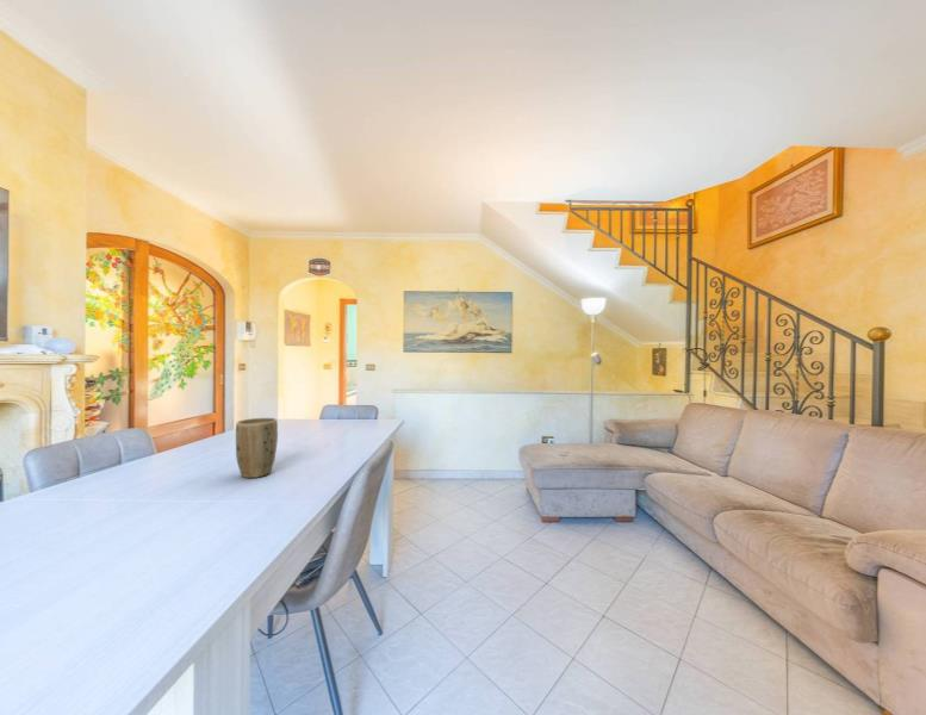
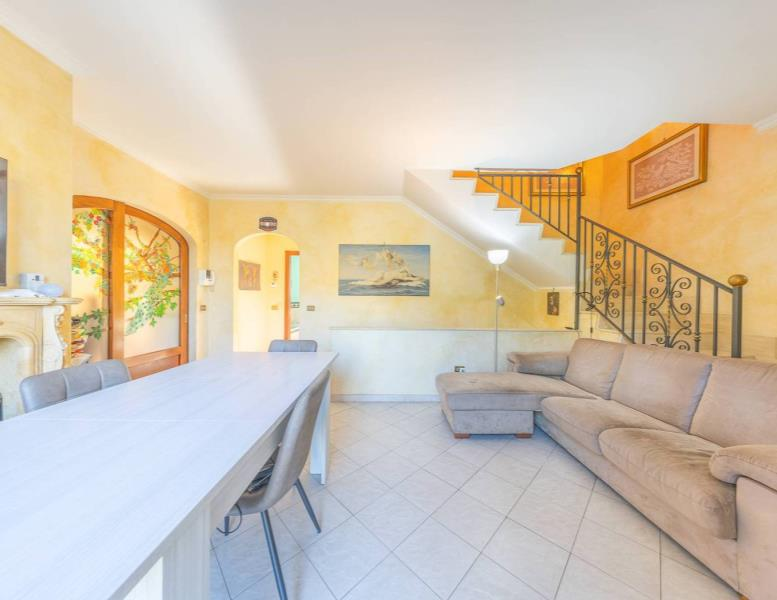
- plant pot [235,417,279,479]
